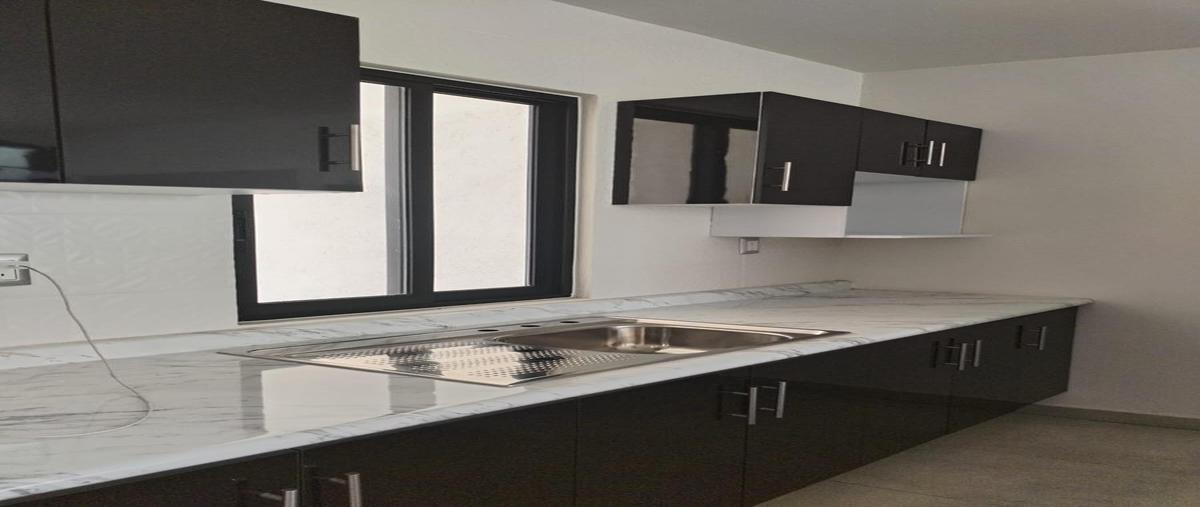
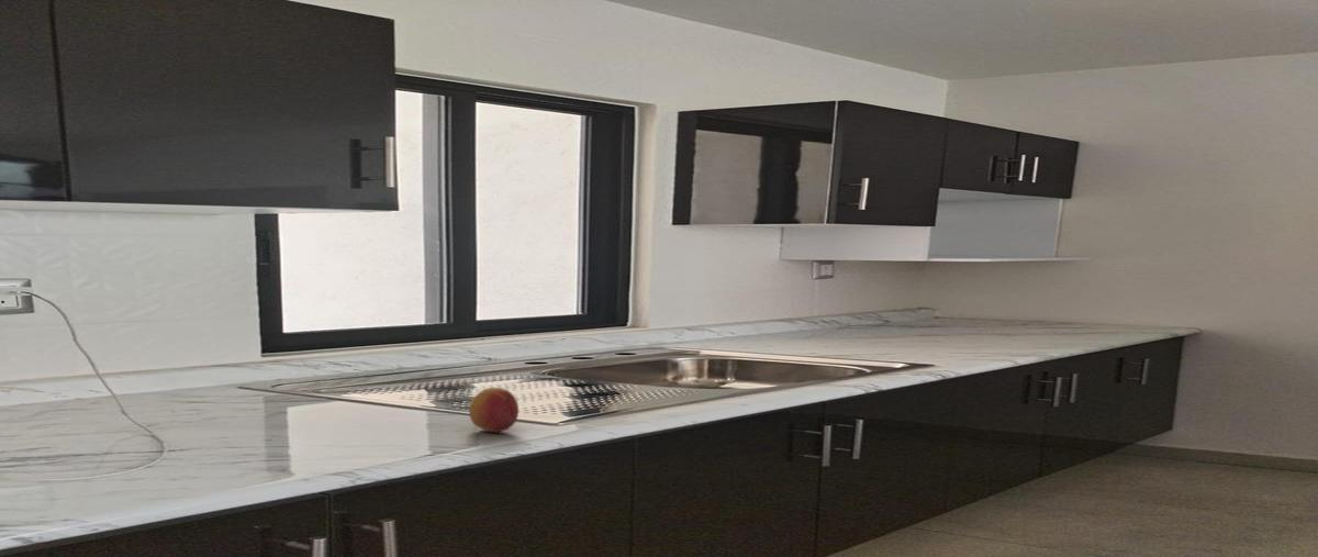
+ fruit [468,387,520,433]
